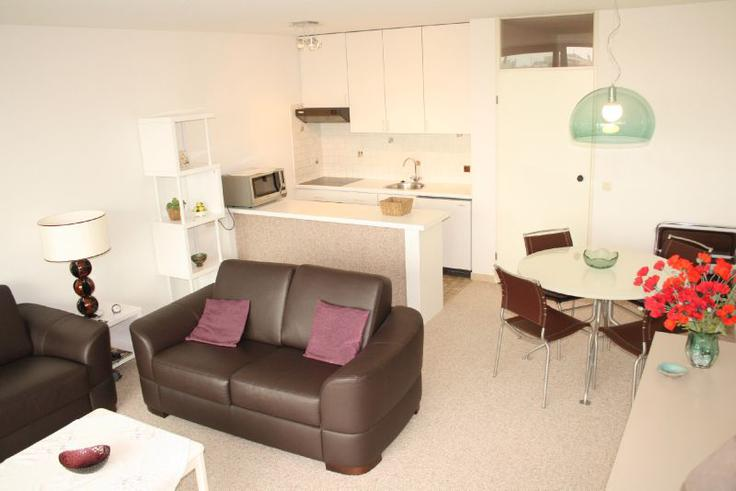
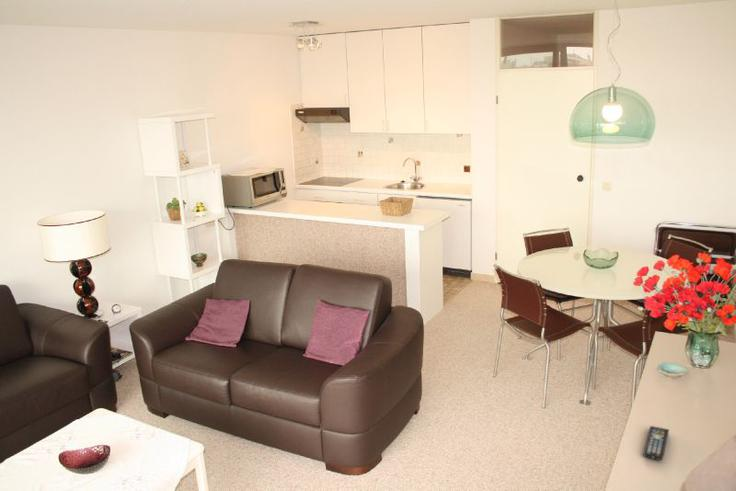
+ remote control [643,425,670,461]
